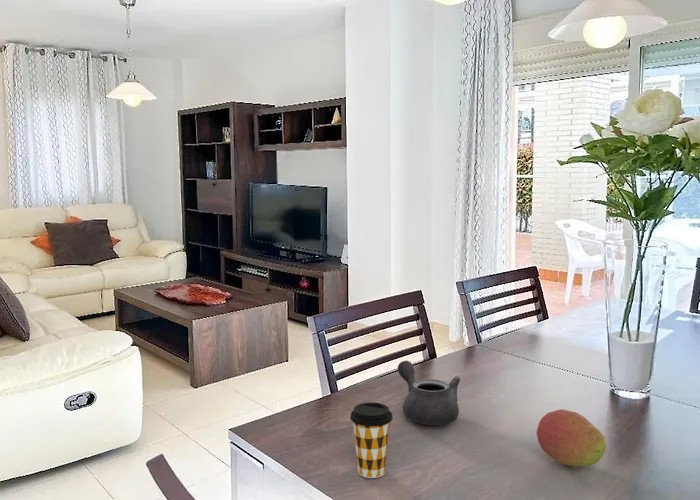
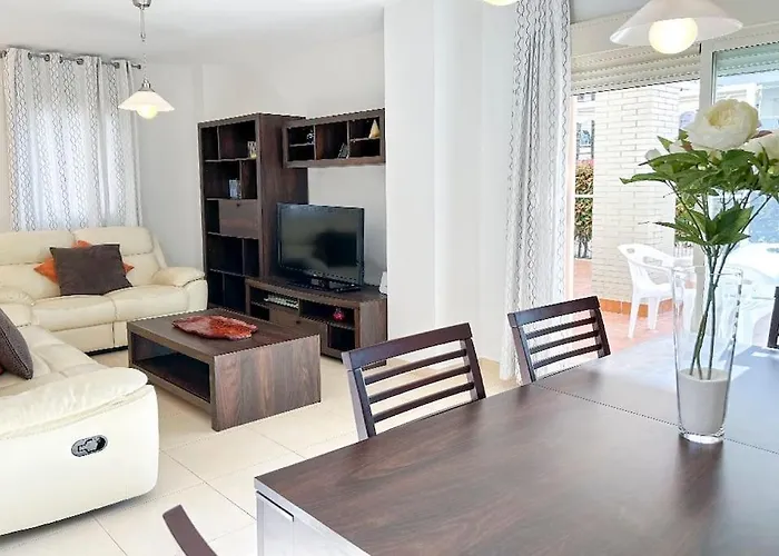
- coffee cup [349,401,394,479]
- fruit [536,408,607,468]
- teapot [397,360,461,426]
